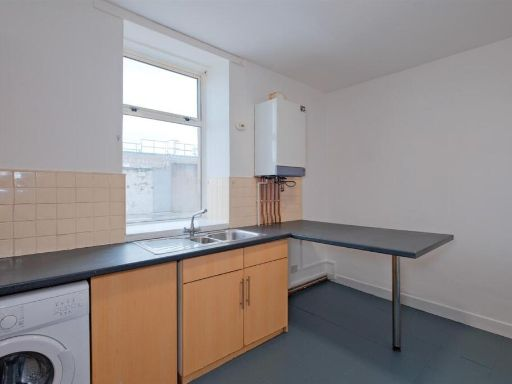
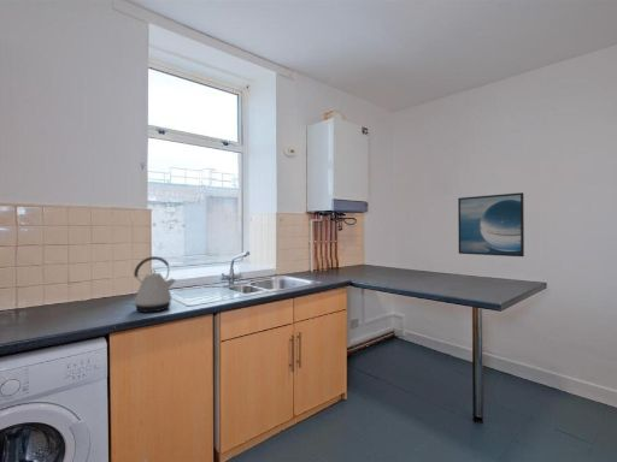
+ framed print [457,191,525,257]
+ kettle [130,255,176,314]
